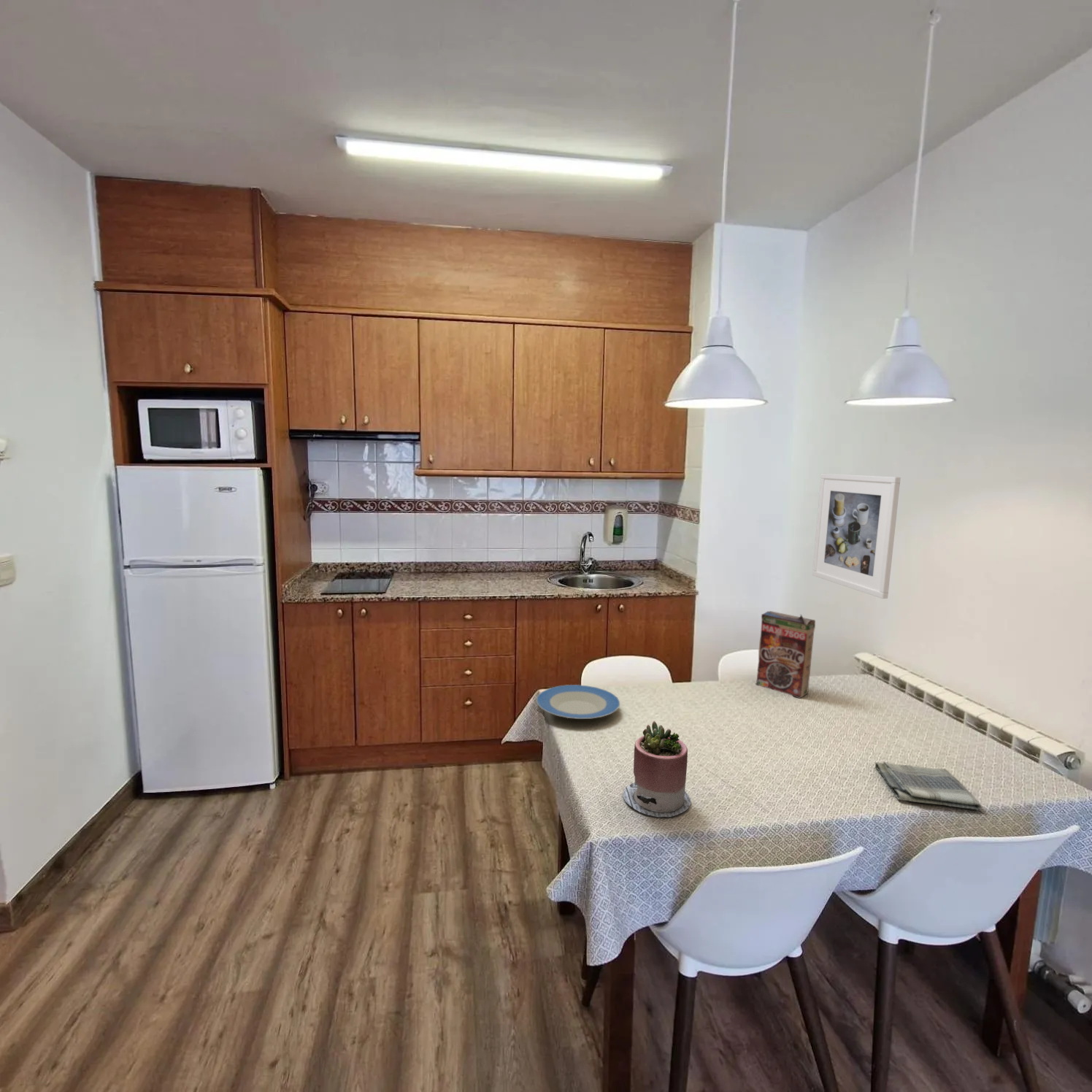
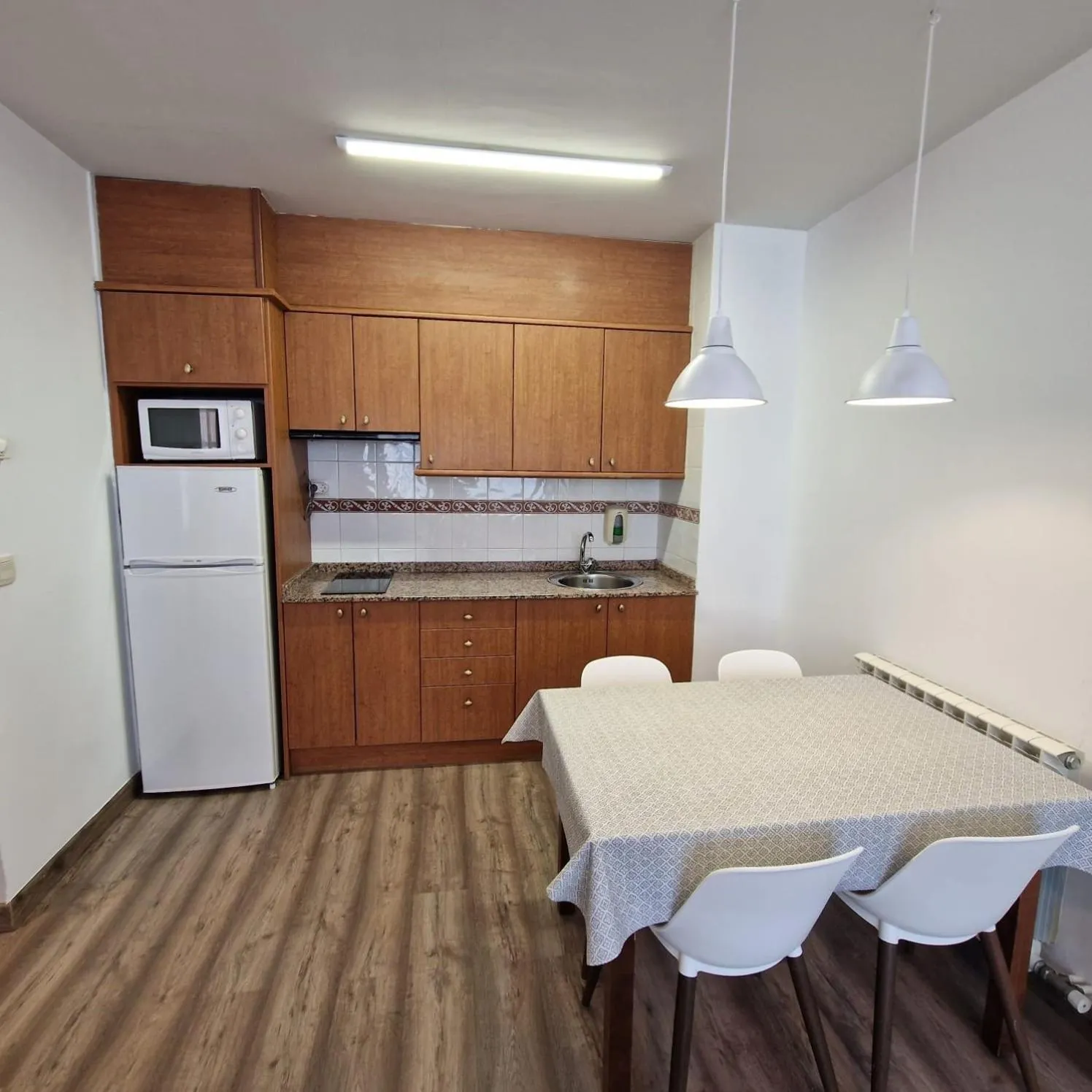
- plate [536,684,620,720]
- cereal box [755,610,816,699]
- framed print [812,472,901,599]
- succulent planter [623,720,691,818]
- dish towel [874,761,983,811]
